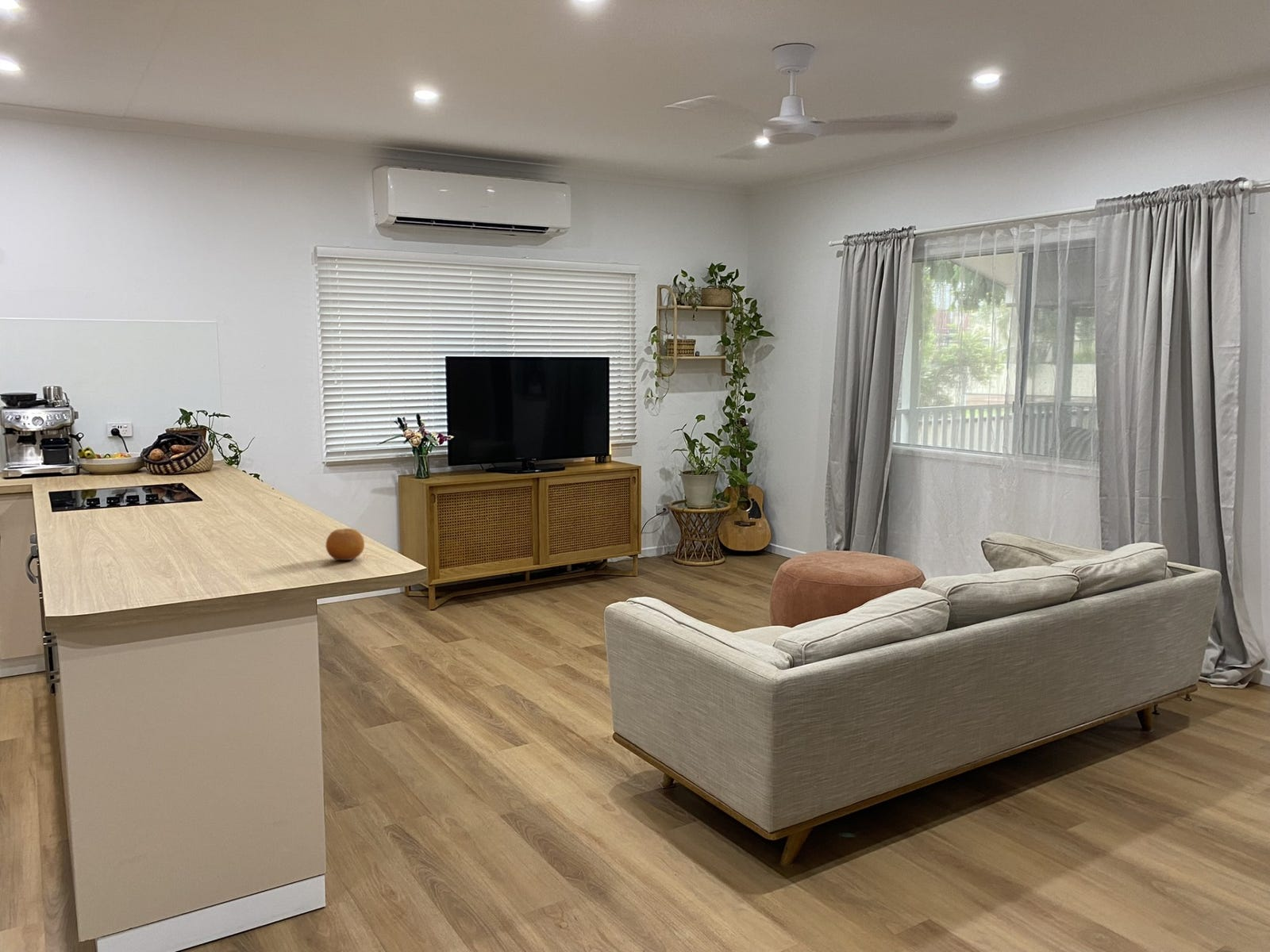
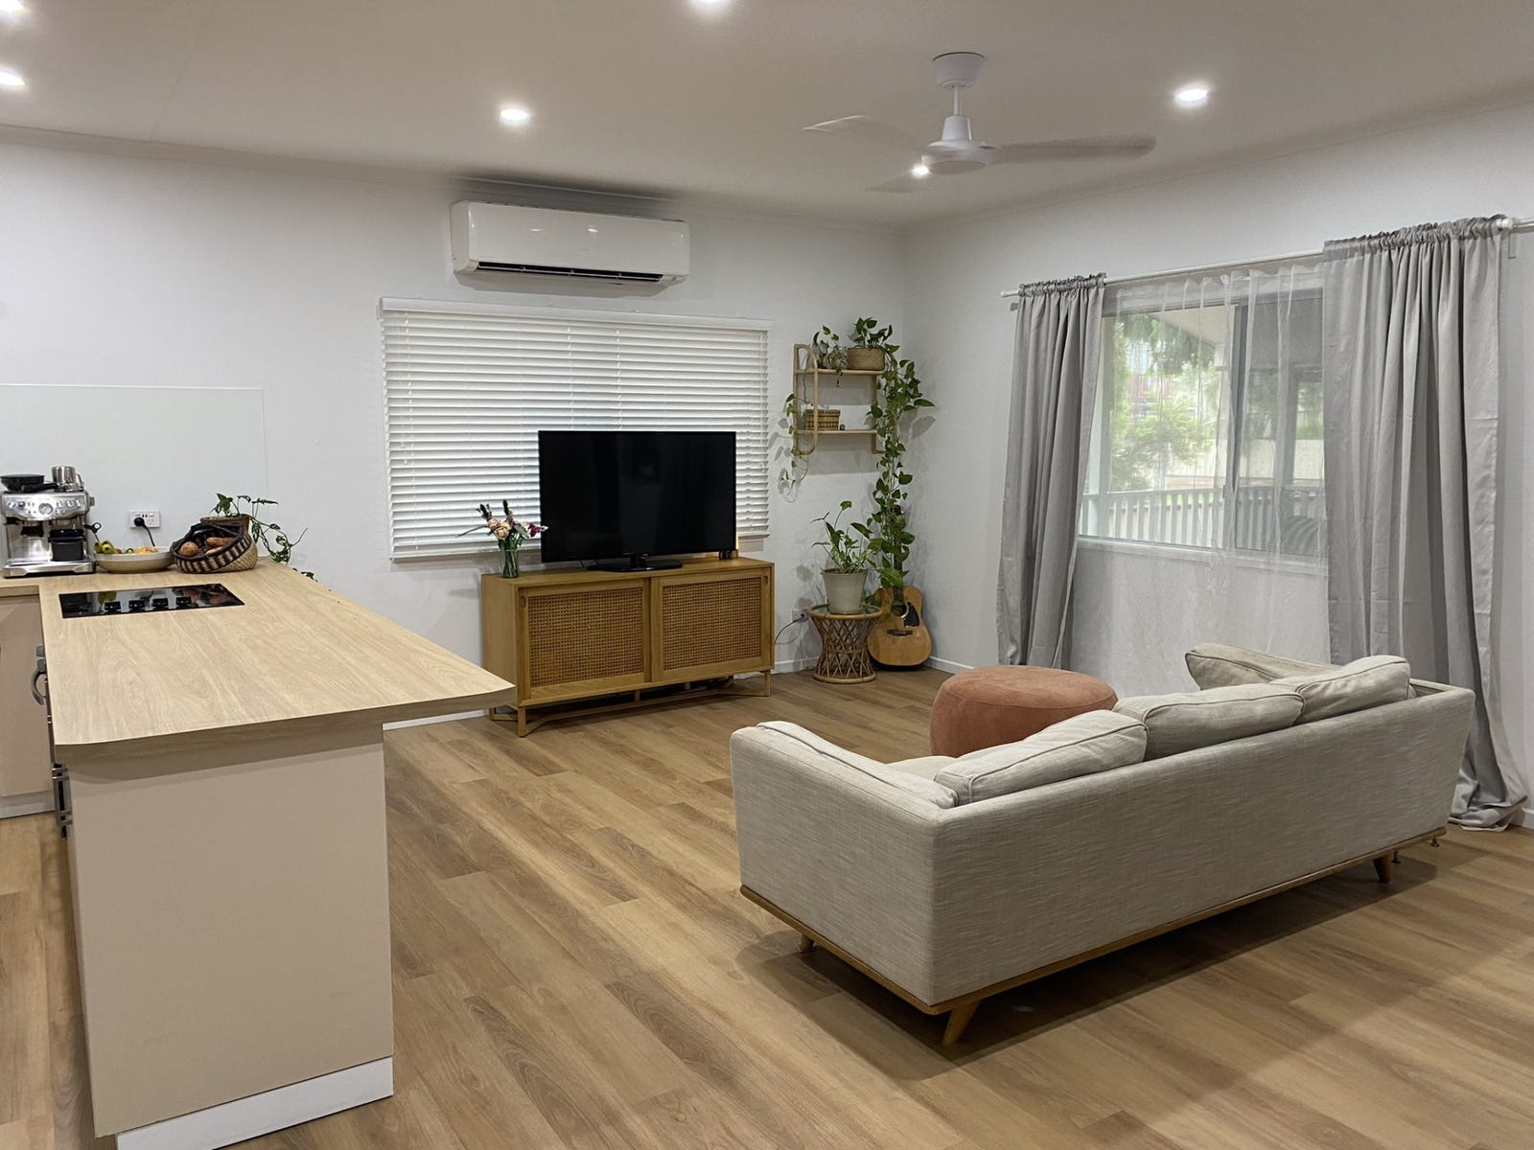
- fruit [325,528,365,562]
